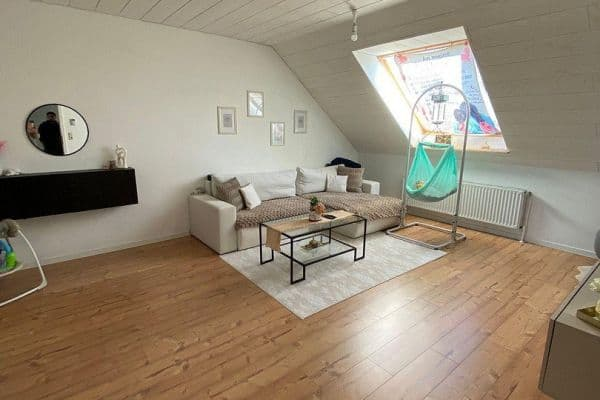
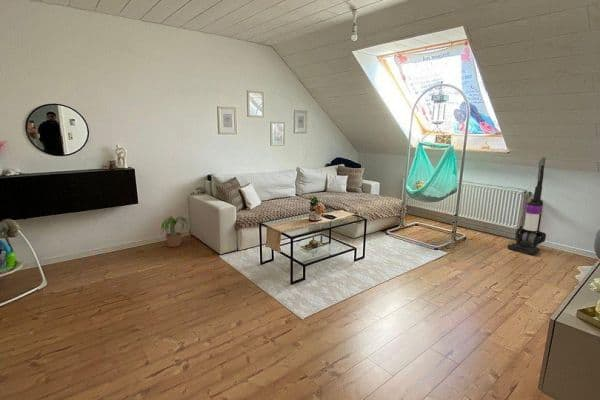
+ potted plant [159,215,189,248]
+ vacuum cleaner [507,156,547,255]
